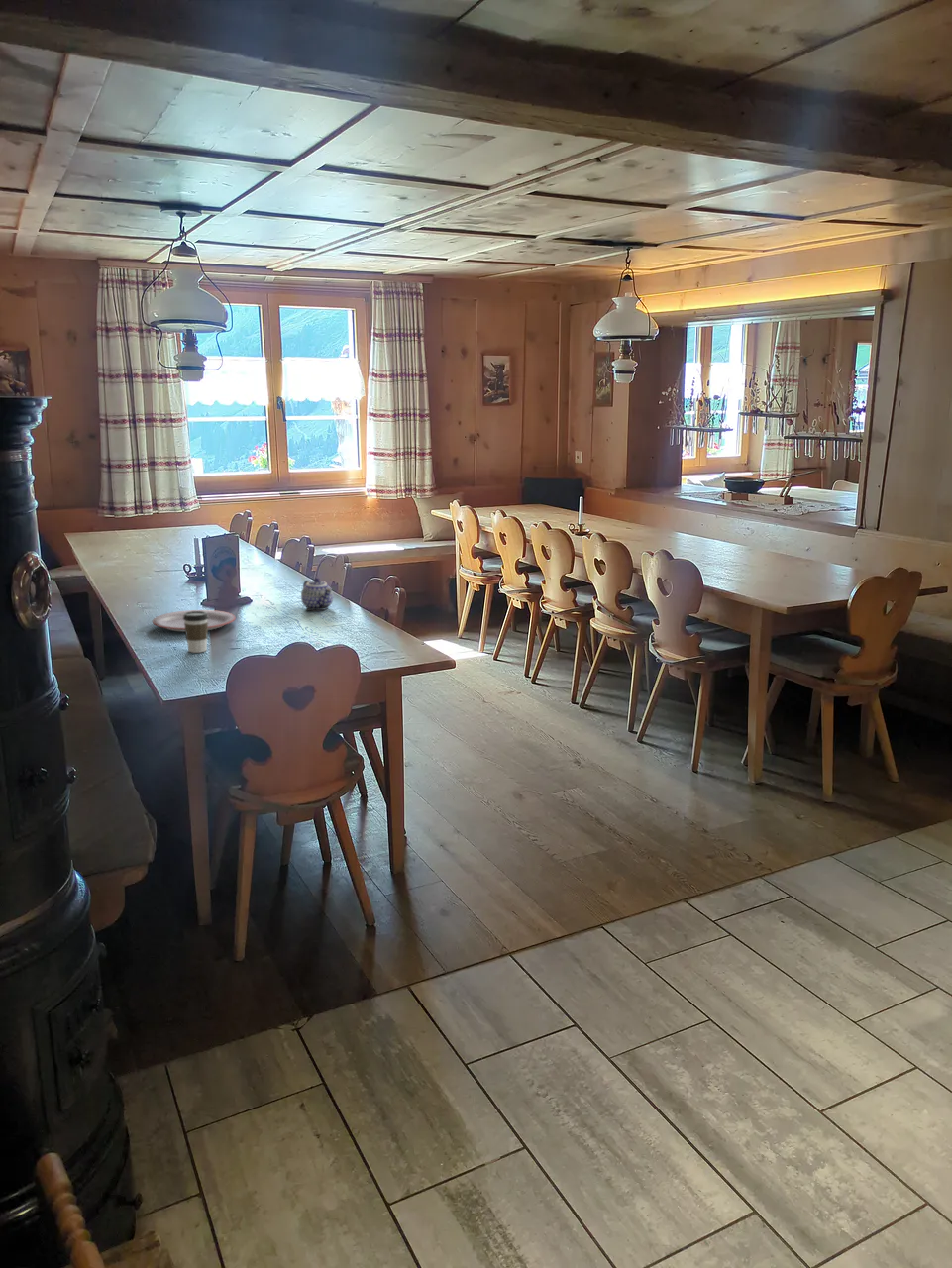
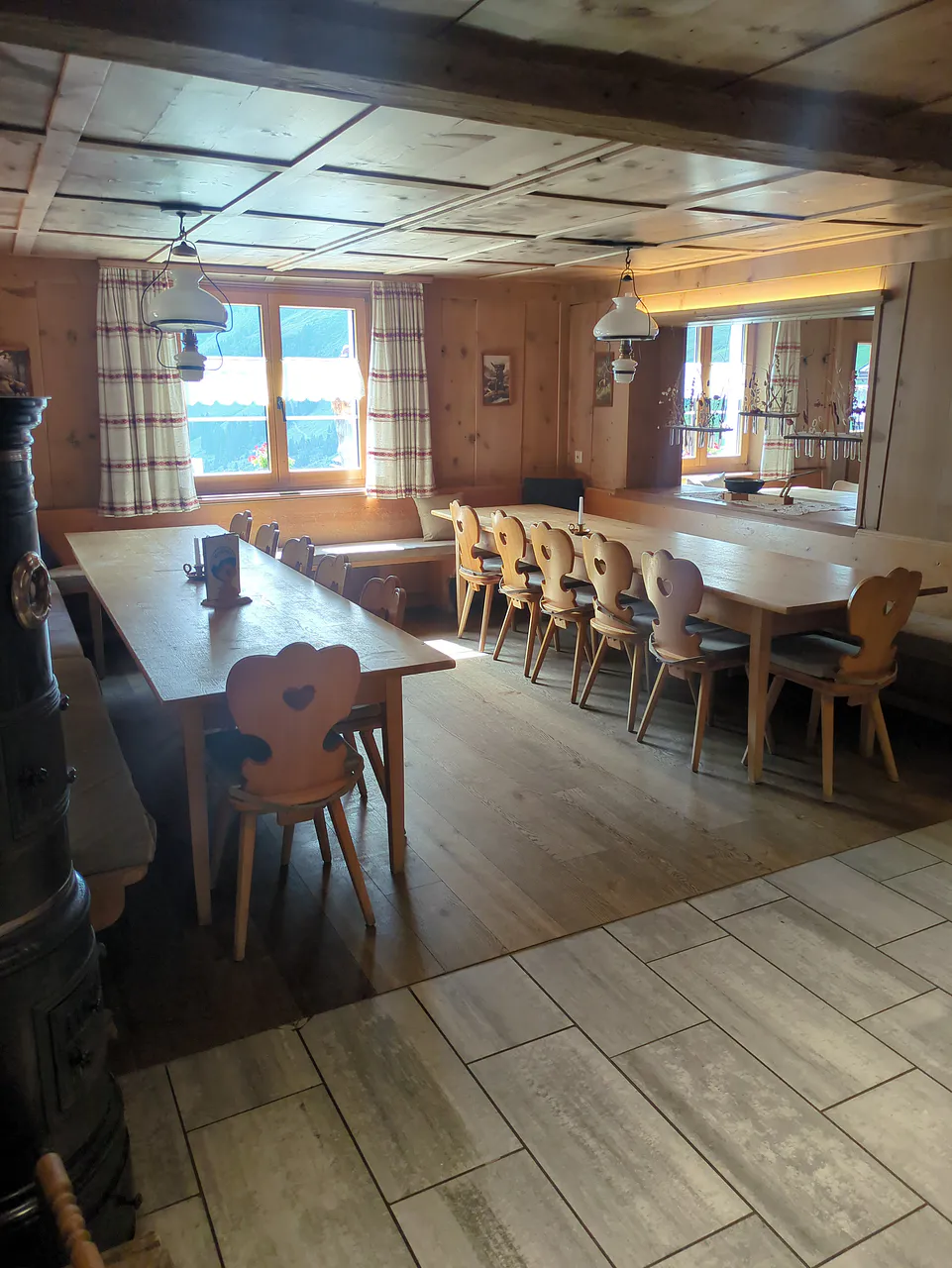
- coffee cup [183,611,209,654]
- teapot [300,577,334,611]
- plate [152,609,237,633]
